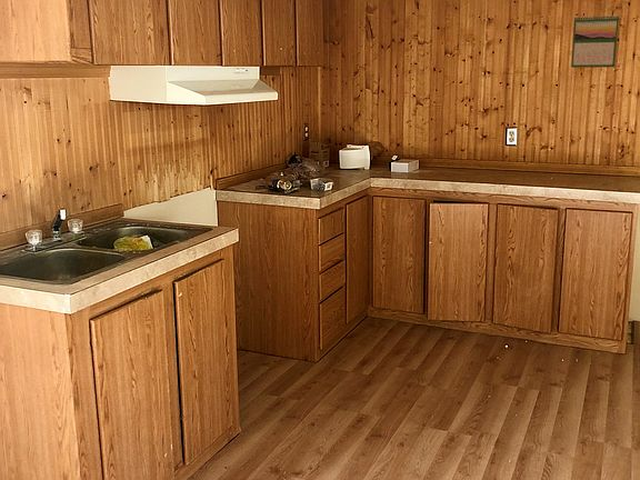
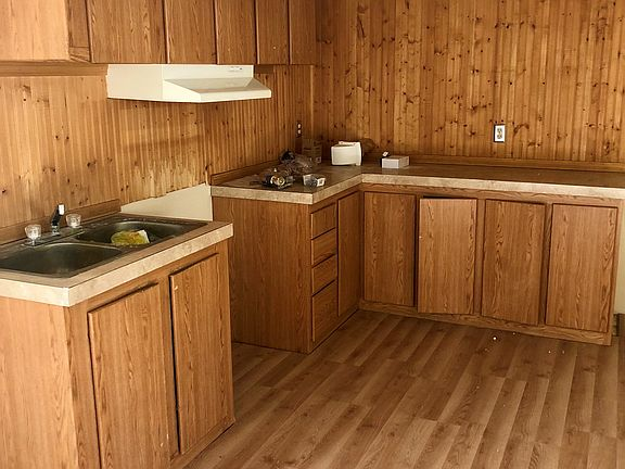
- calendar [570,13,620,69]
